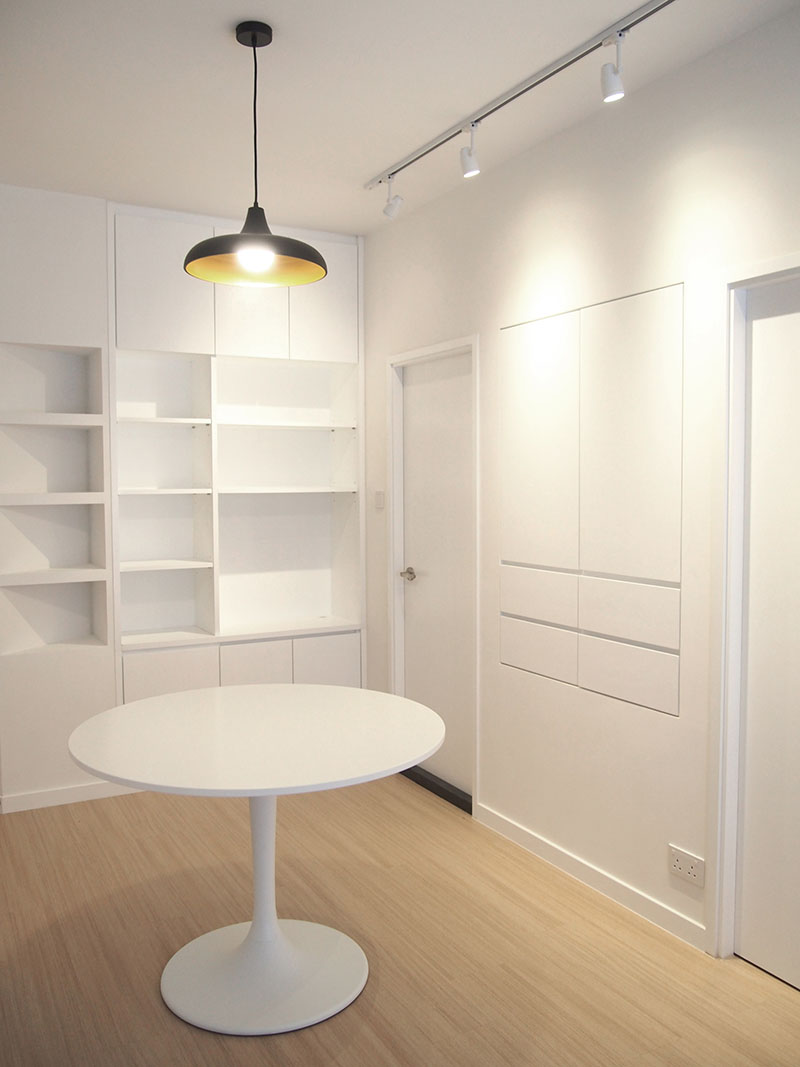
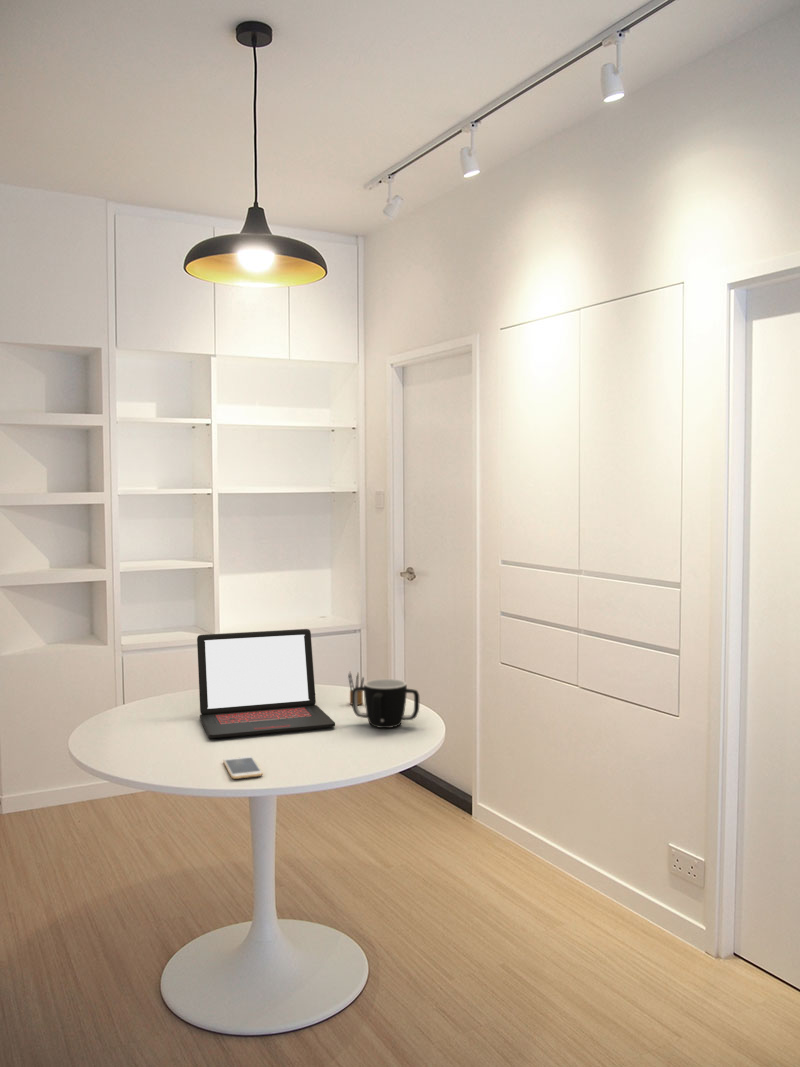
+ mug [351,678,420,729]
+ smartphone [222,755,264,780]
+ laptop [196,628,336,739]
+ pencil box [347,671,365,706]
